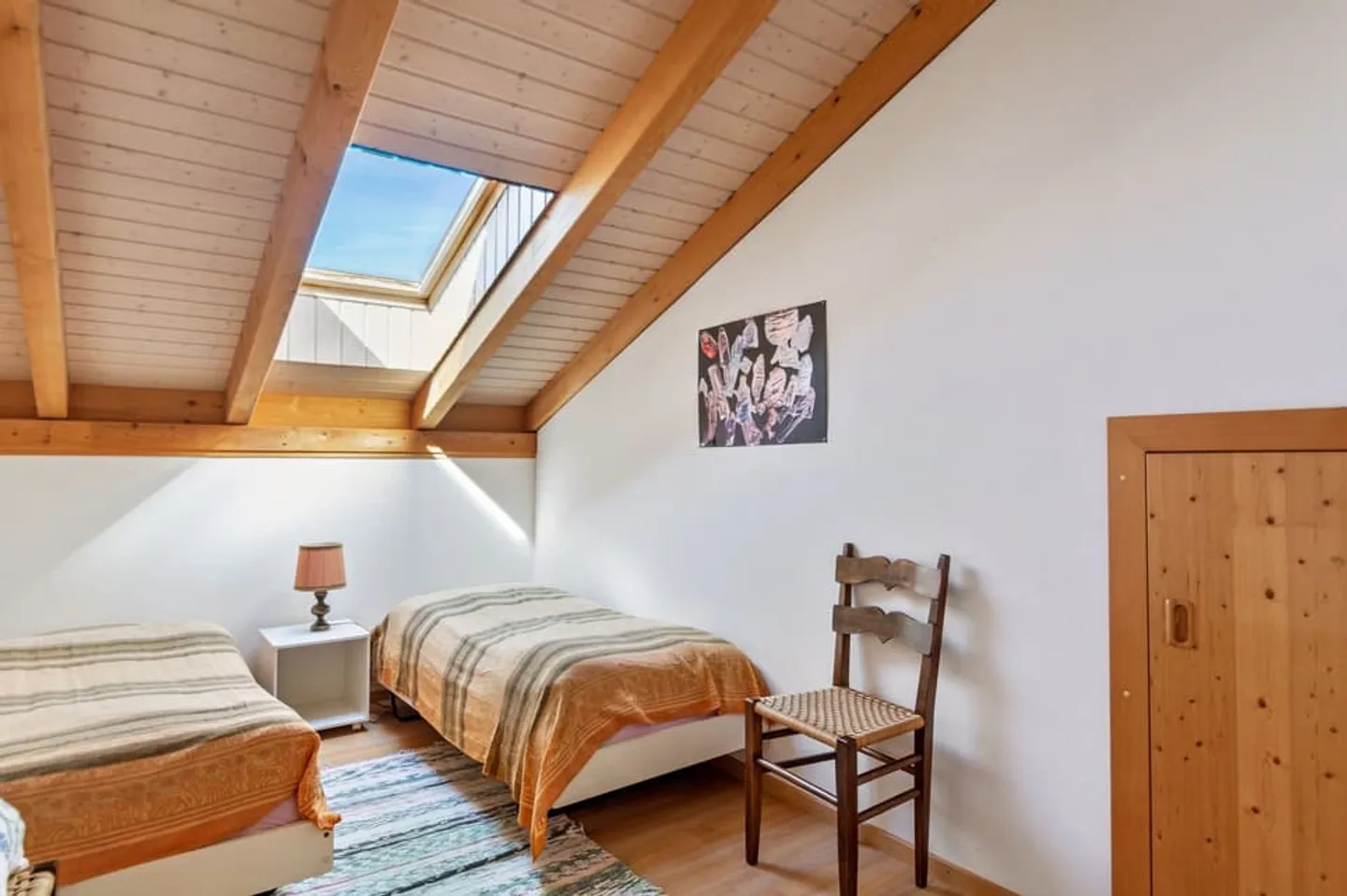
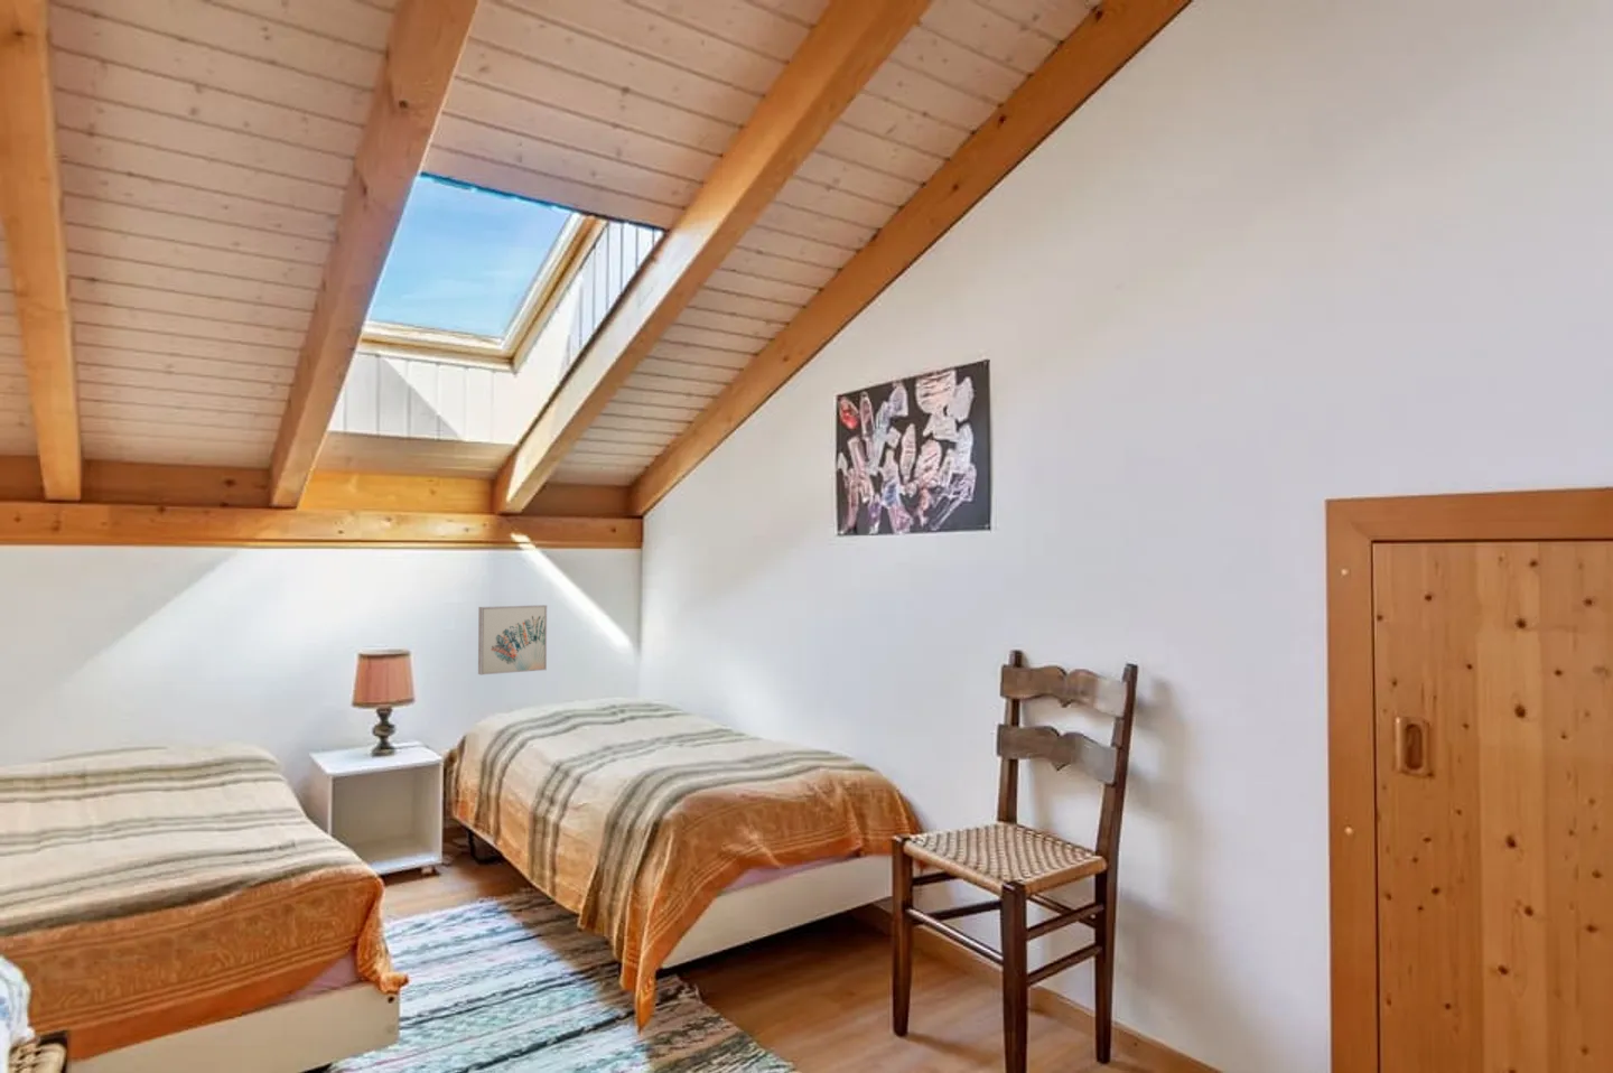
+ wall art [477,604,547,675]
